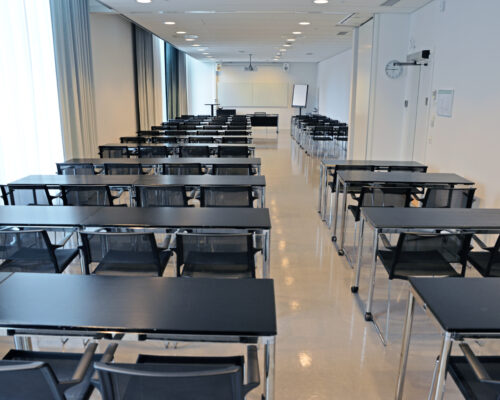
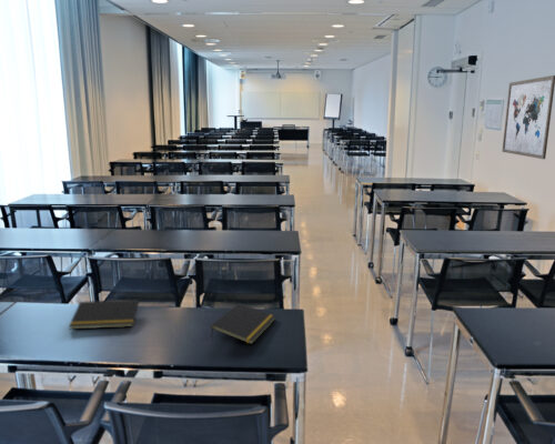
+ notepad [210,302,276,345]
+ notepad [68,299,140,330]
+ wall art [502,74,555,160]
